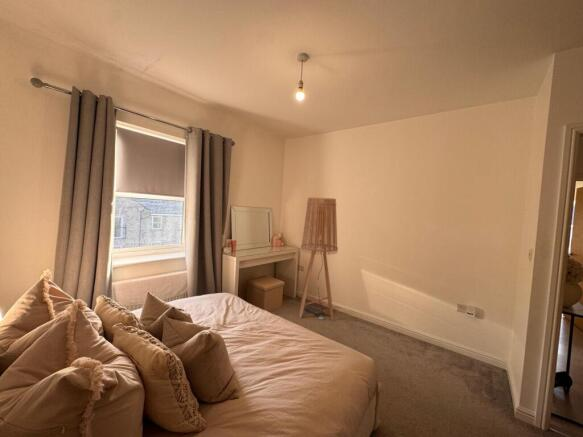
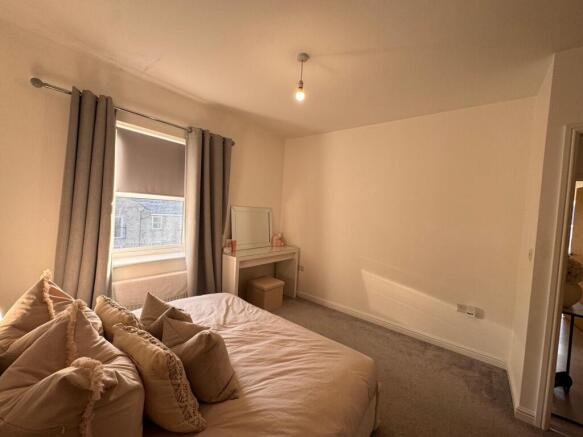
- floor lamp [298,197,339,321]
